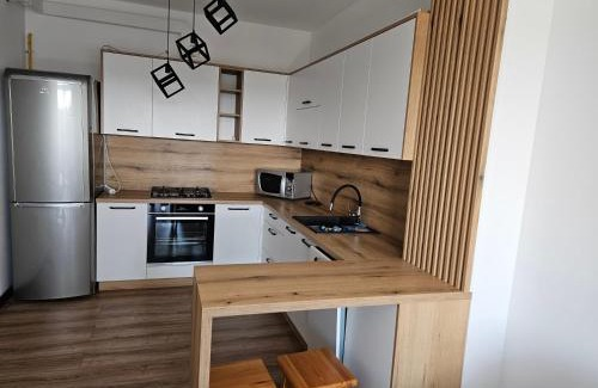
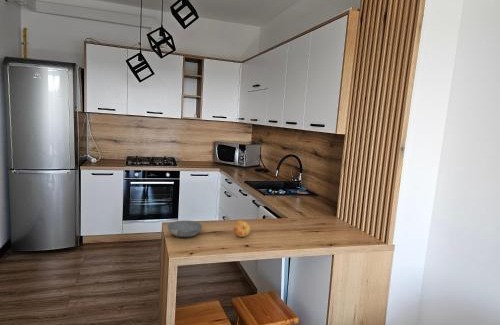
+ fruit [233,220,251,238]
+ bowl [166,220,203,238]
